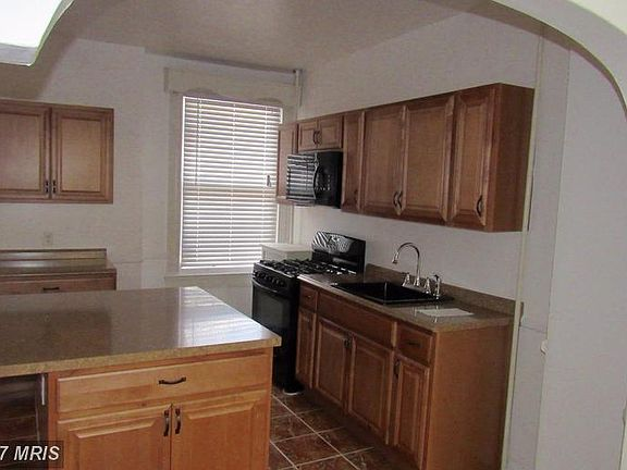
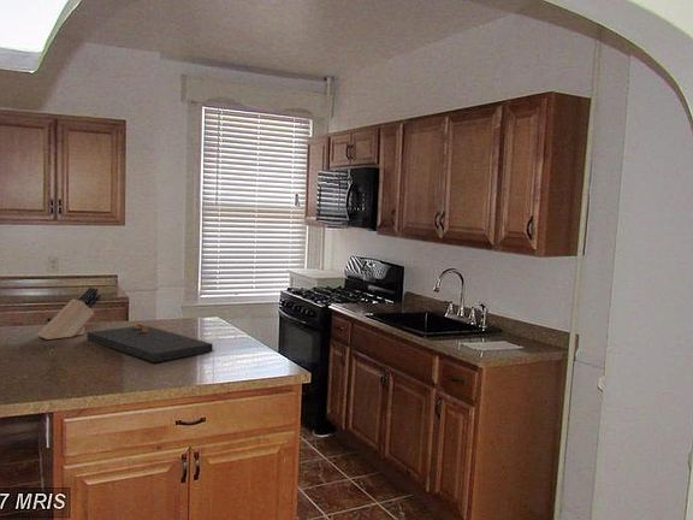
+ knife block [36,286,101,341]
+ cutting board [87,321,214,364]
